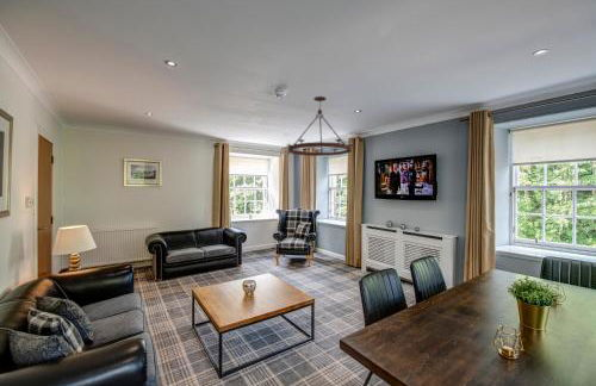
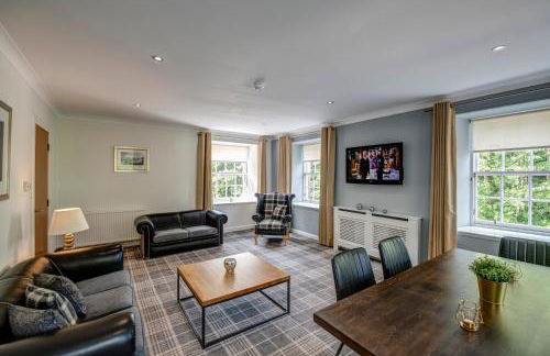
- chandelier [286,95,354,157]
